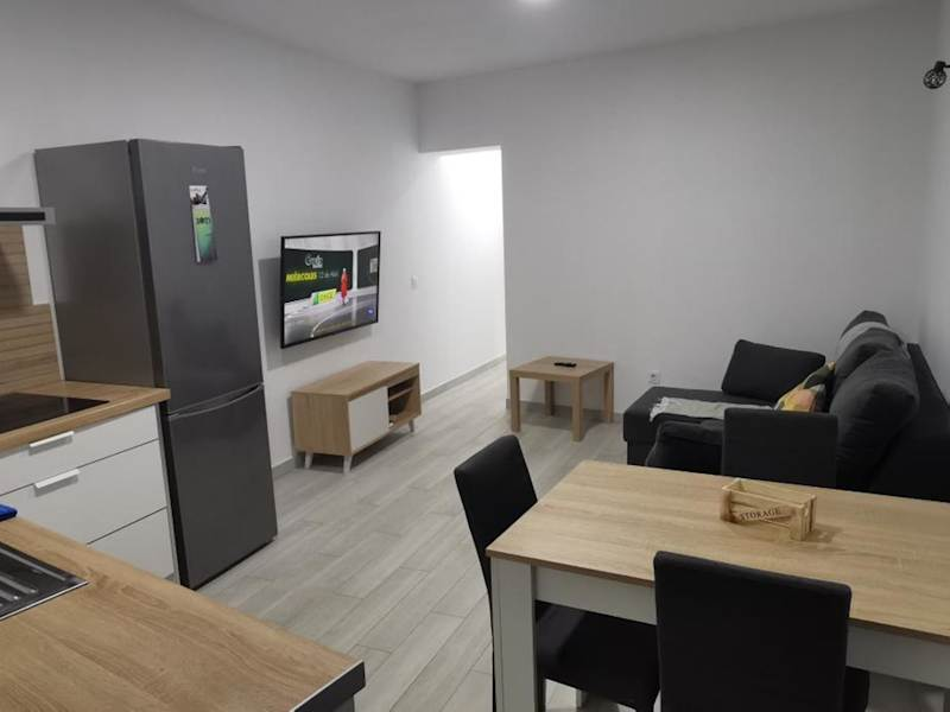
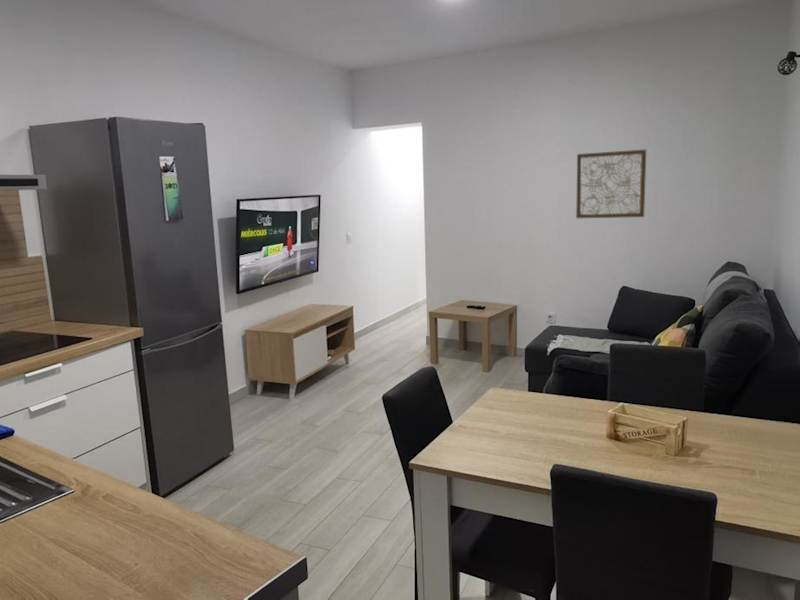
+ wall art [575,149,647,219]
